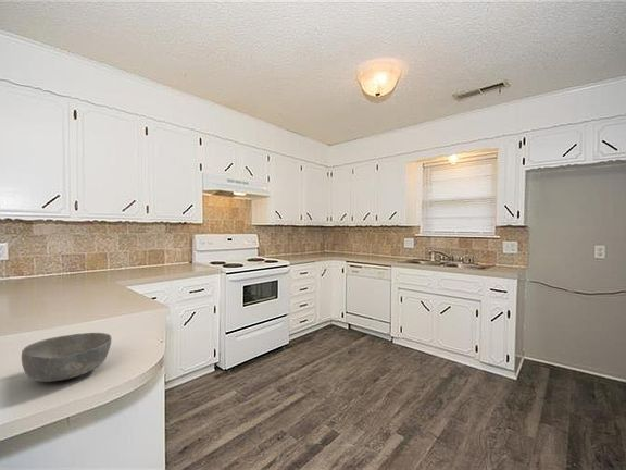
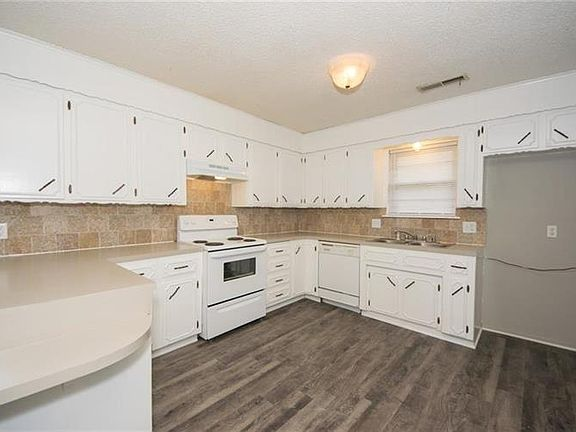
- bowl [21,332,112,383]
